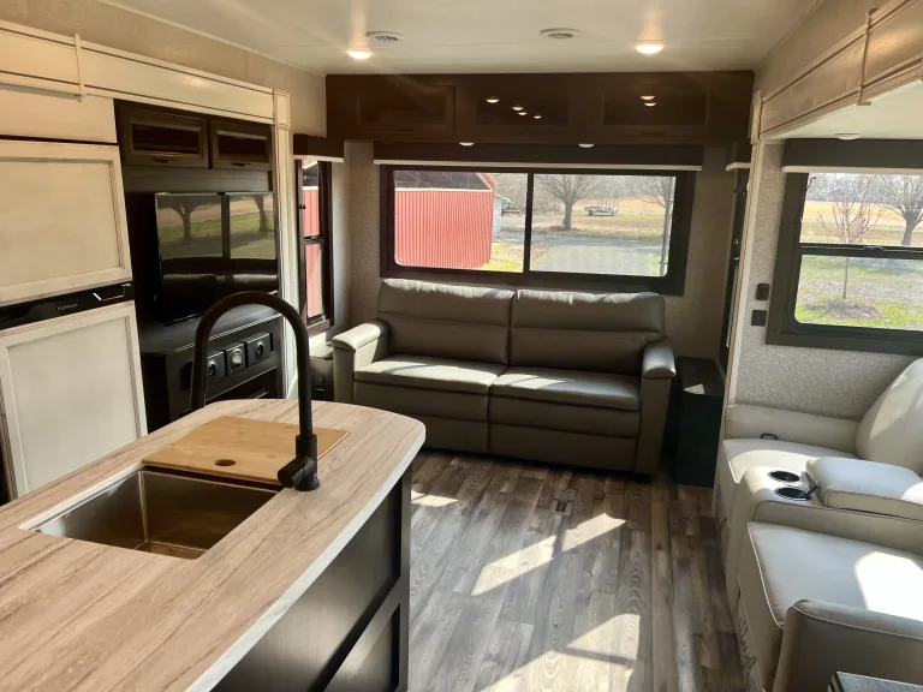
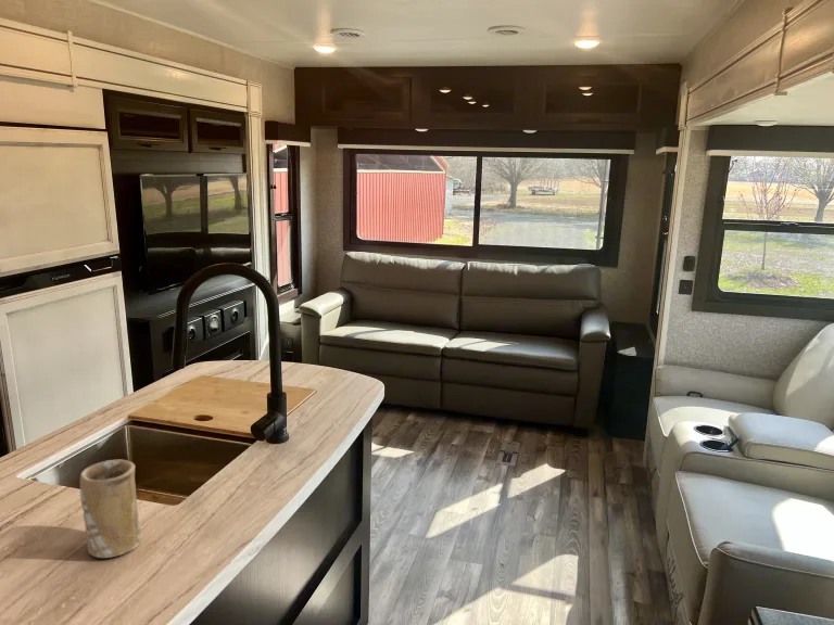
+ mug [79,459,141,559]
